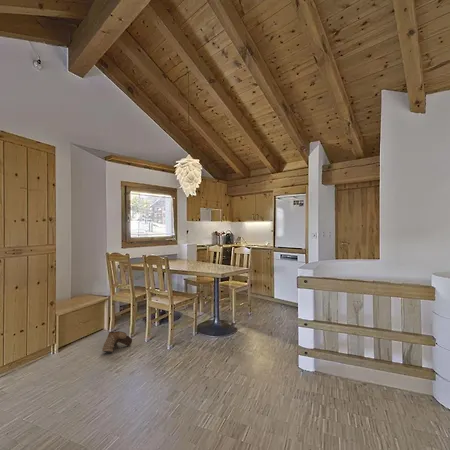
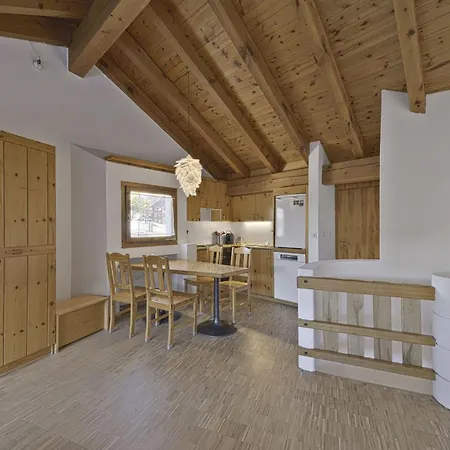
- boots [101,330,133,353]
